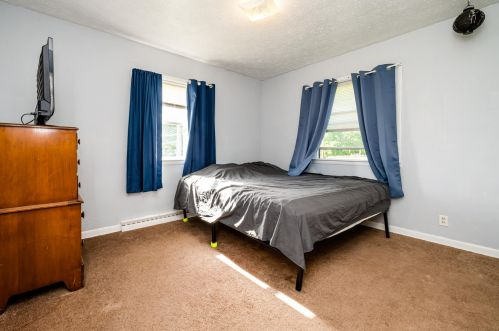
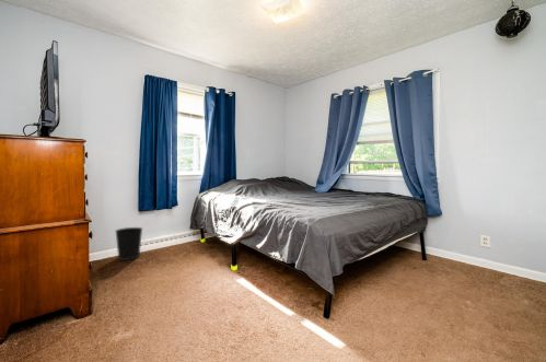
+ wastebasket [114,226,143,261]
